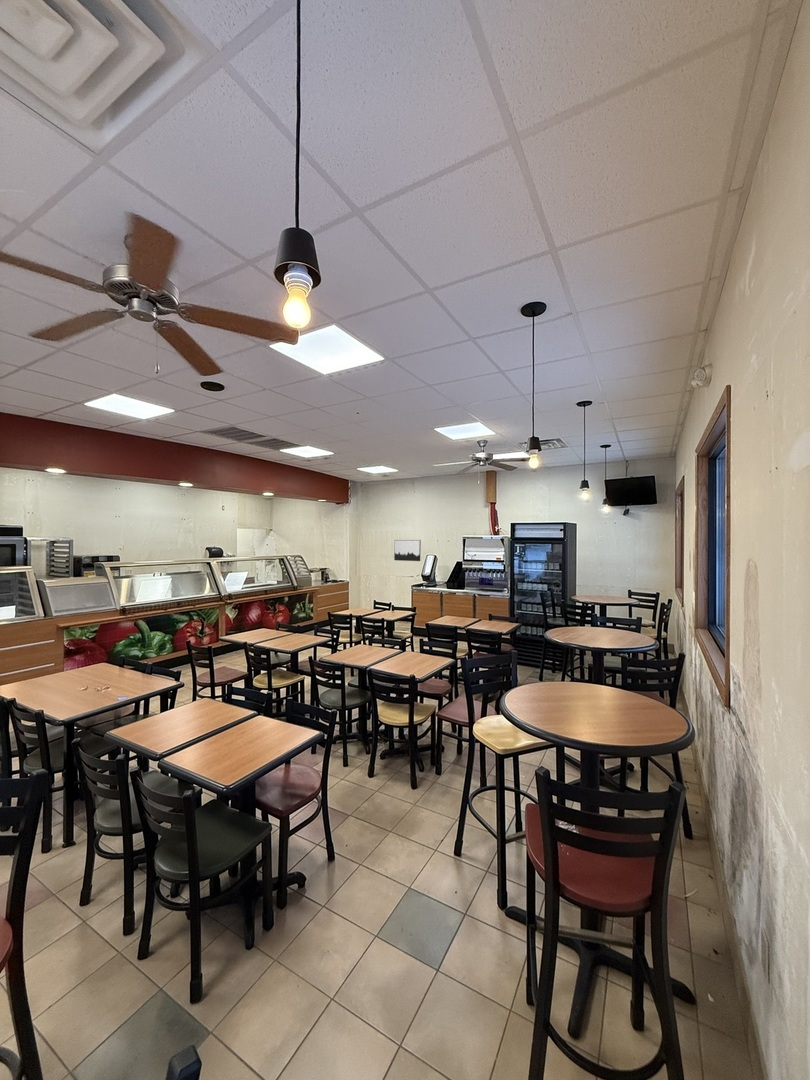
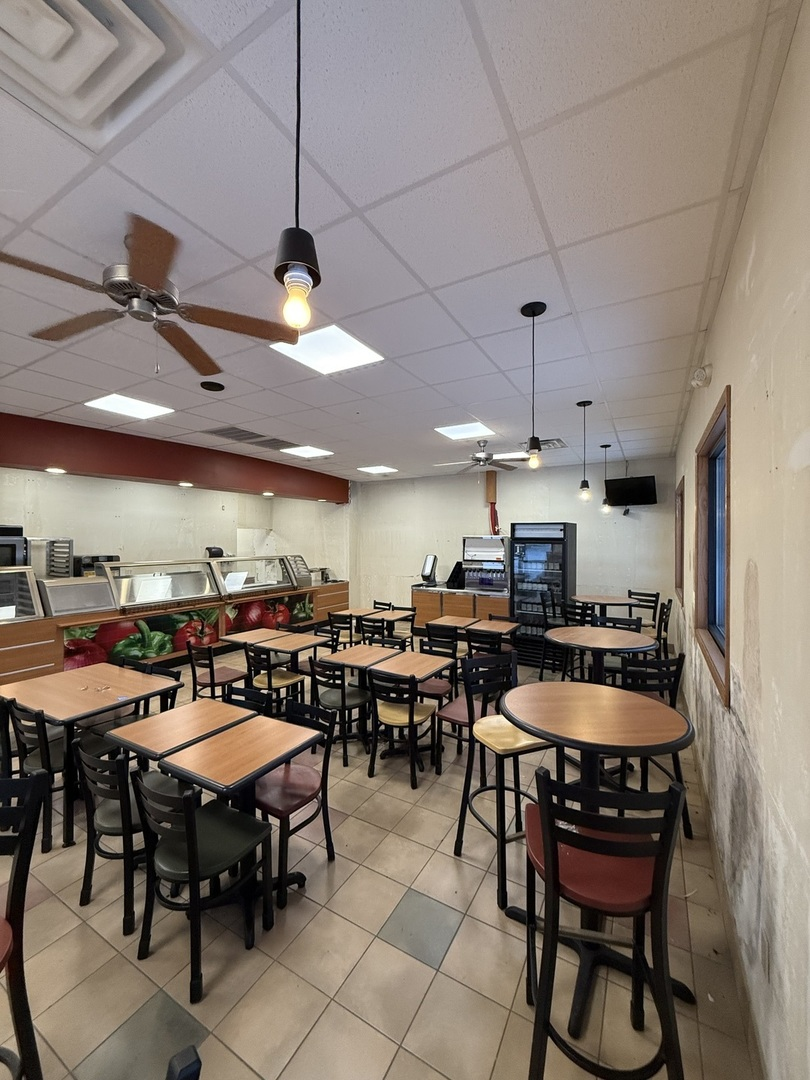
- wall art [393,539,422,562]
